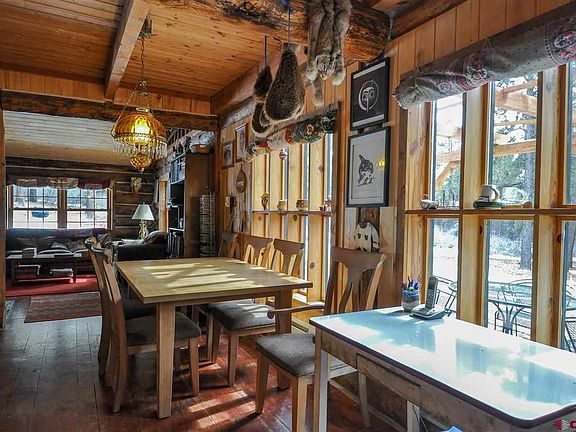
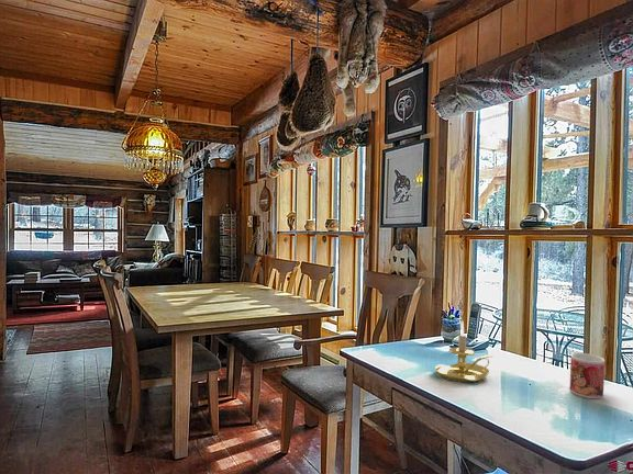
+ candle holder [434,320,493,383]
+ mug [569,352,607,399]
